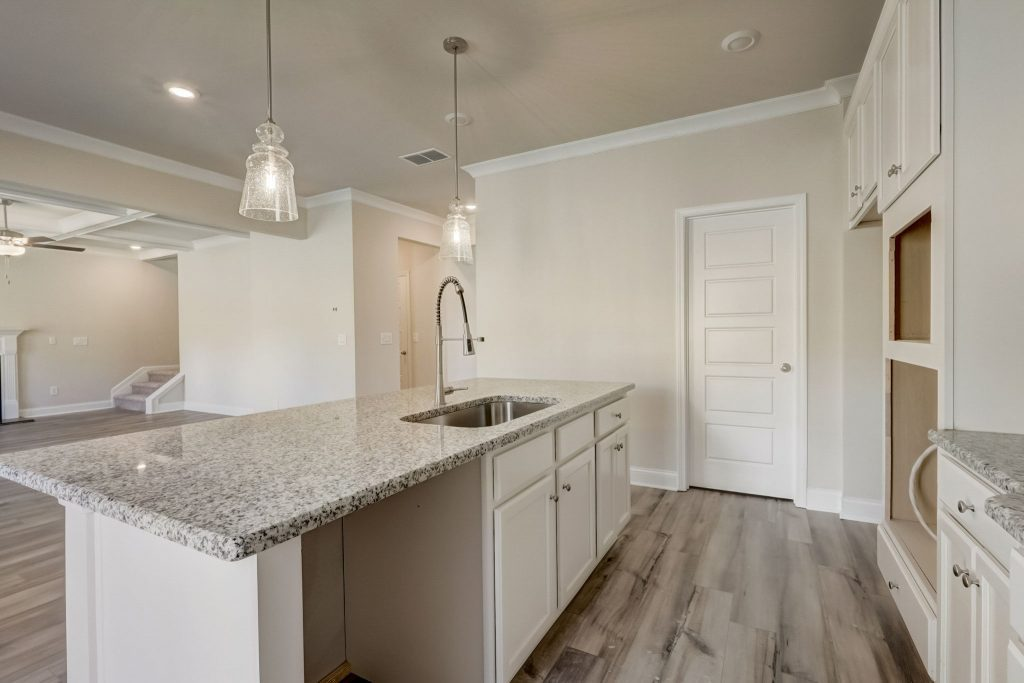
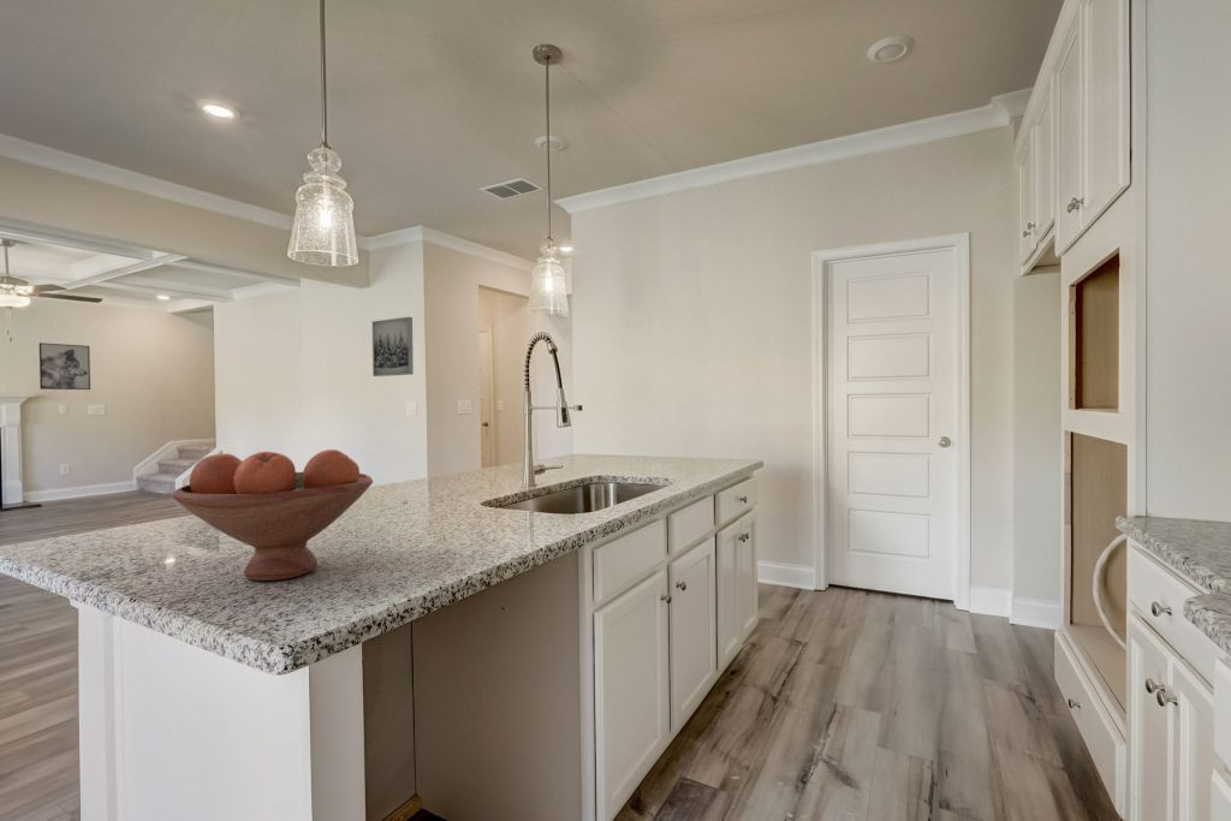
+ wall art [371,316,415,377]
+ fruit bowl [171,448,374,582]
+ wall art [38,341,91,391]
